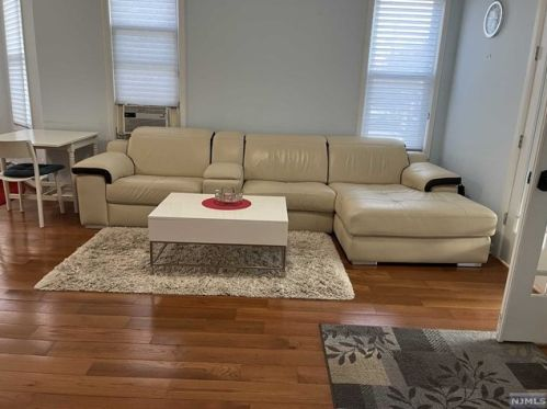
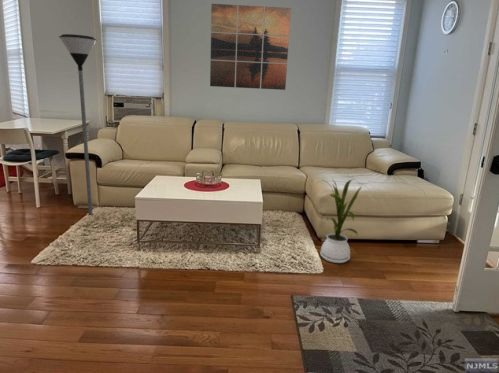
+ wall art [209,3,292,91]
+ floor lamp [58,33,98,215]
+ house plant [319,178,362,264]
